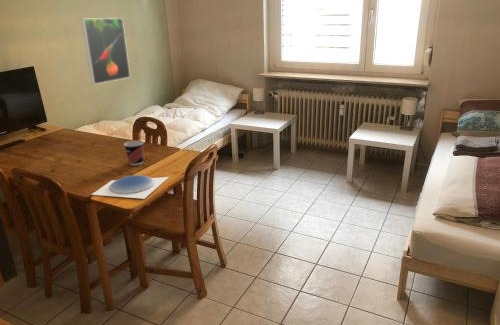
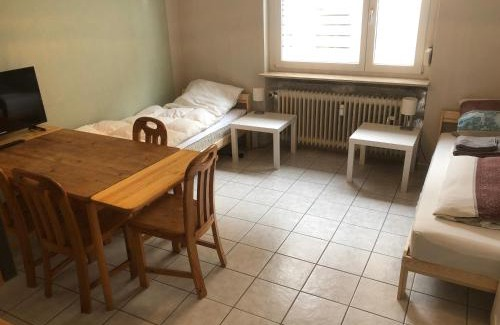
- plate [91,174,170,200]
- cup [123,140,145,166]
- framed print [80,17,131,85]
